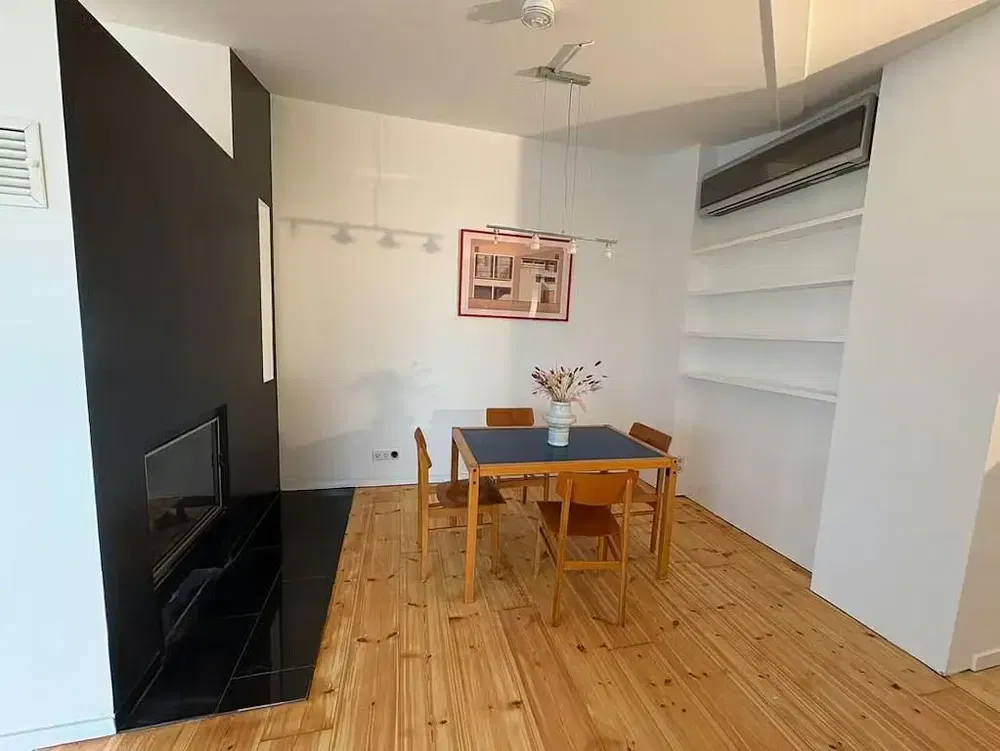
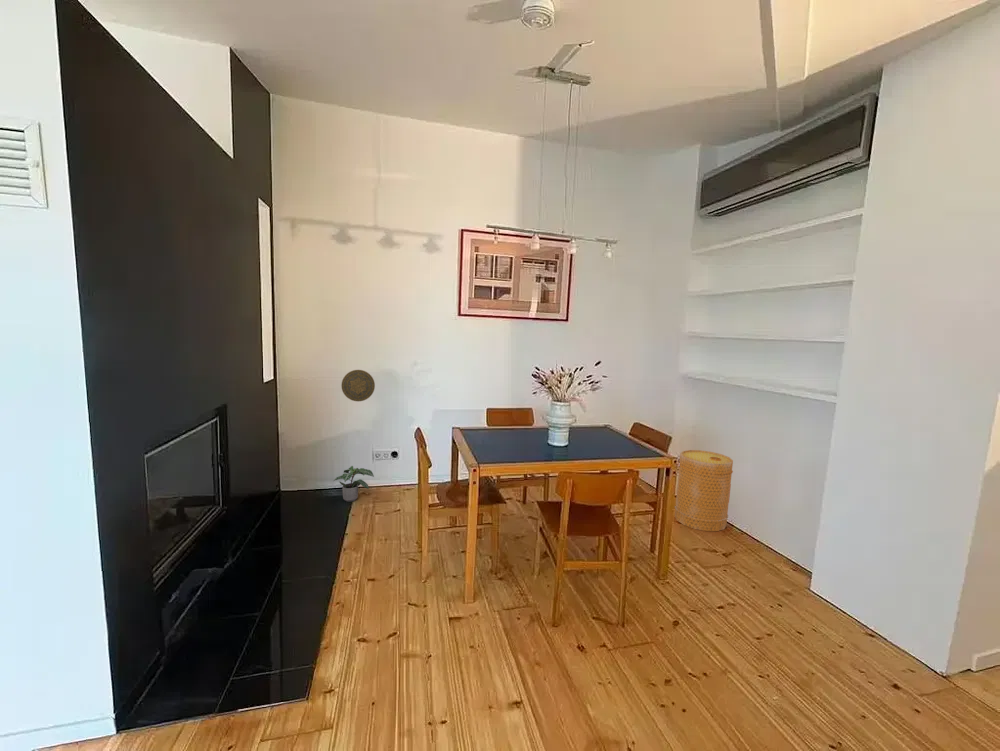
+ decorative plate [340,369,376,402]
+ basket [674,449,734,532]
+ potted plant [333,465,375,503]
